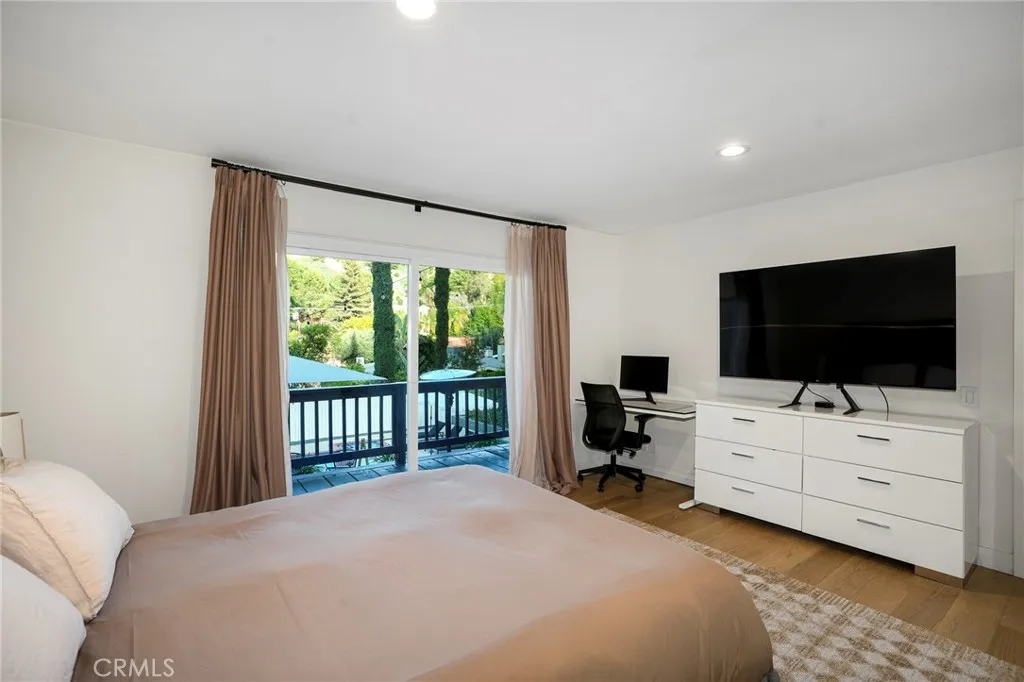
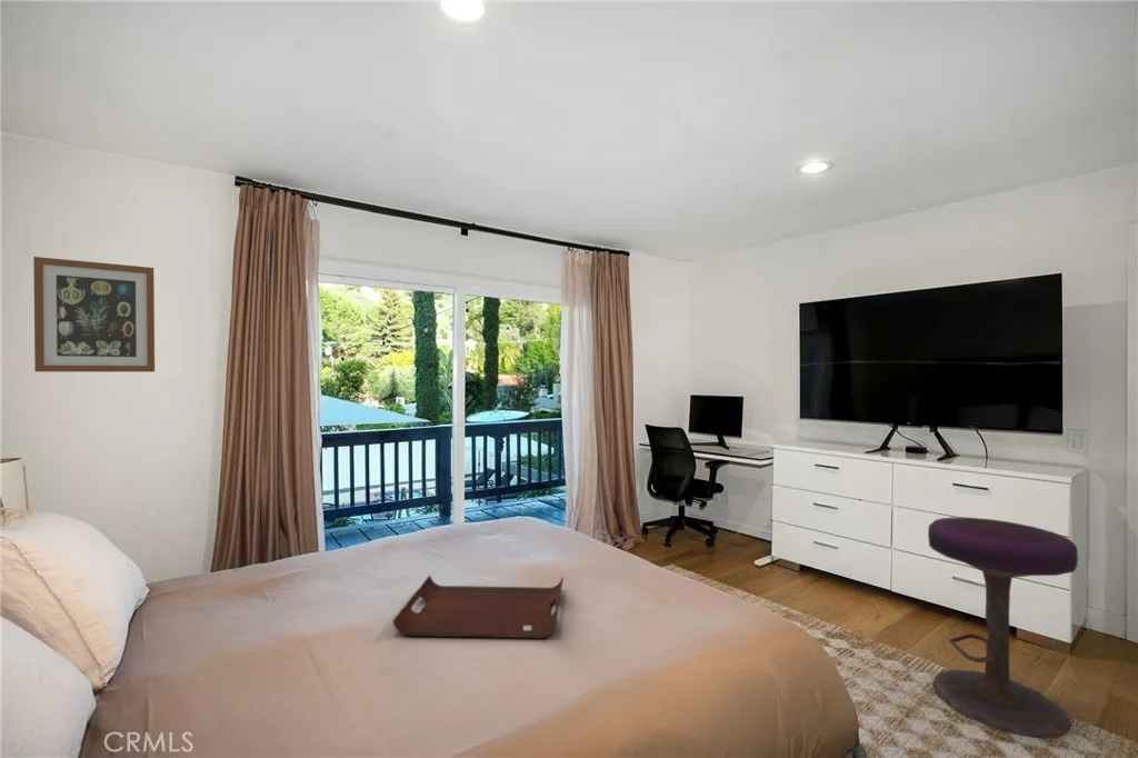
+ stool [927,517,1079,740]
+ wall art [32,256,156,373]
+ serving tray [392,575,565,640]
